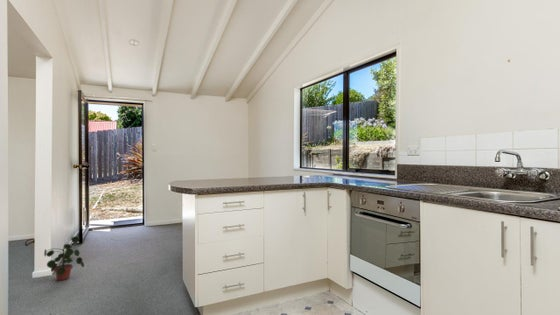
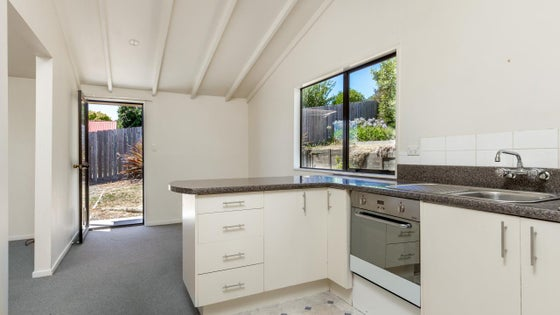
- potted plant [43,236,85,281]
